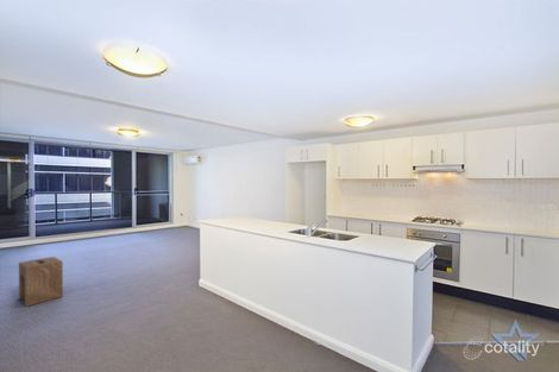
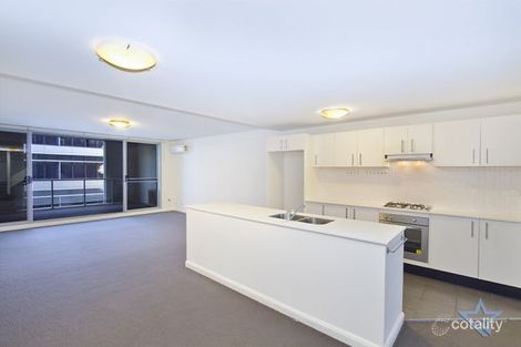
- stool [18,256,64,308]
